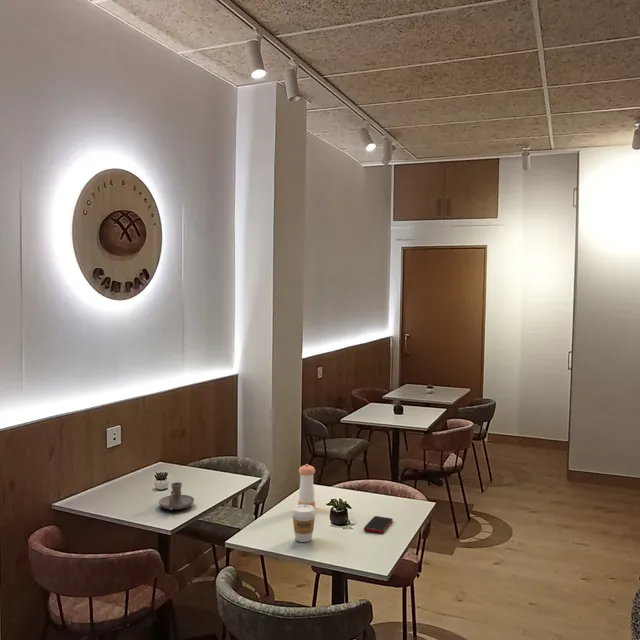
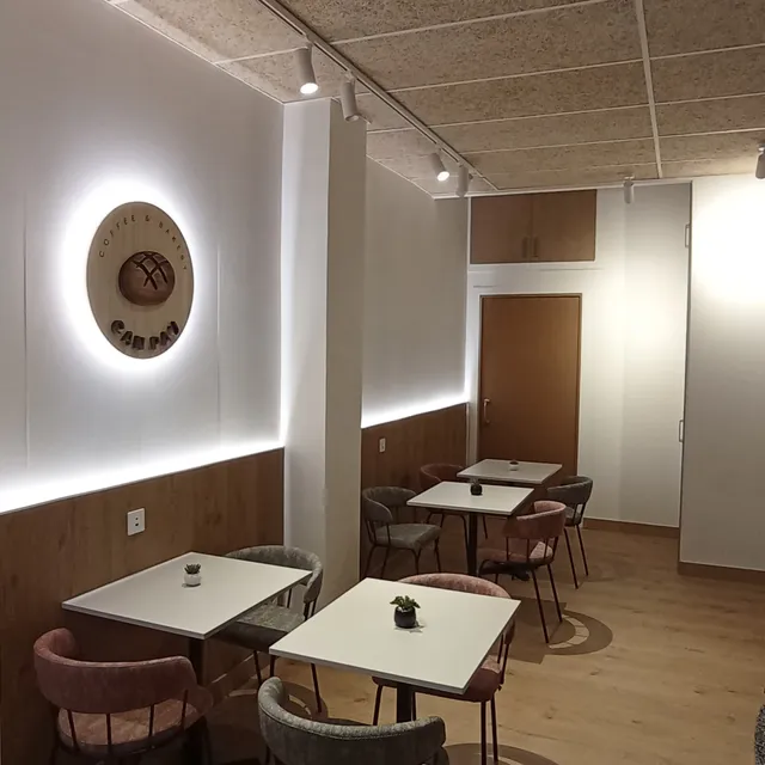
- coffee cup [291,504,317,543]
- candle holder [158,481,195,511]
- cell phone [363,515,394,534]
- pepper shaker [297,463,316,510]
